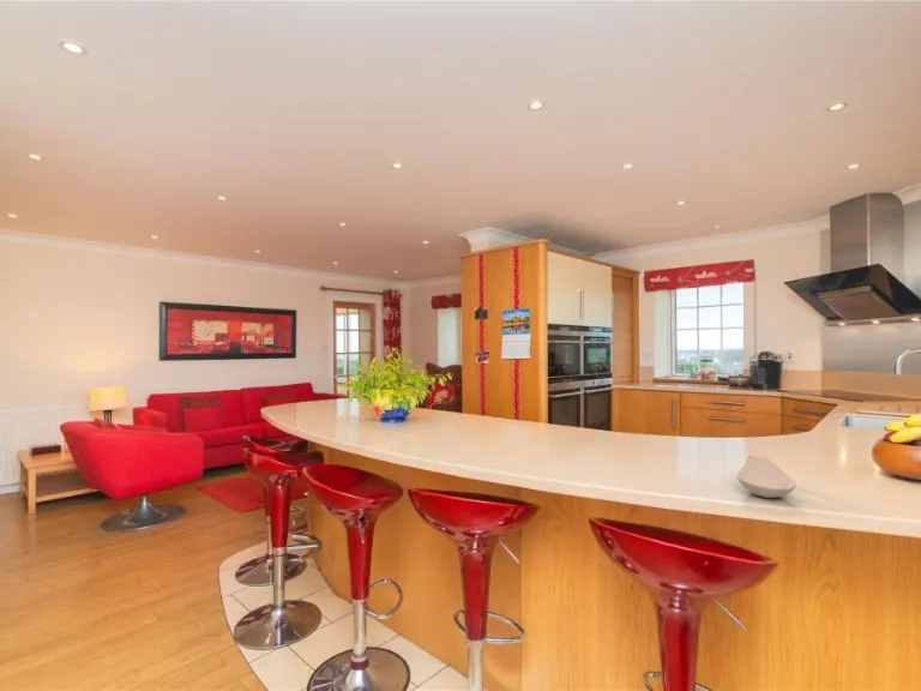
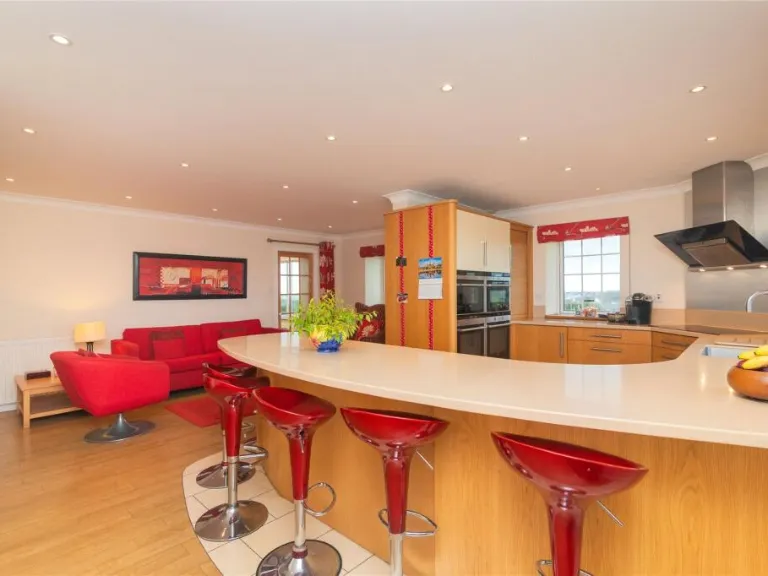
- spoon rest [736,453,796,499]
